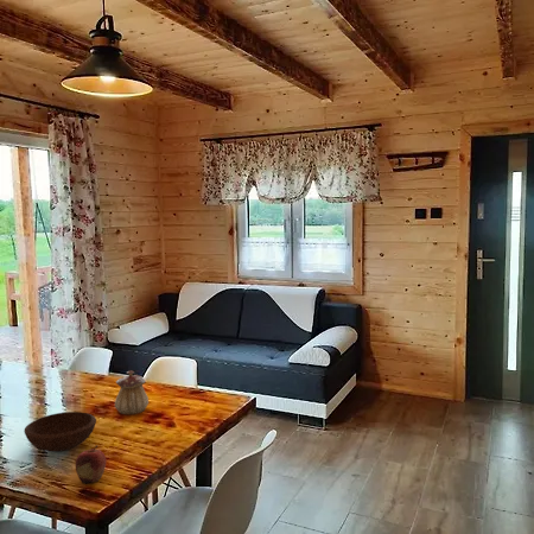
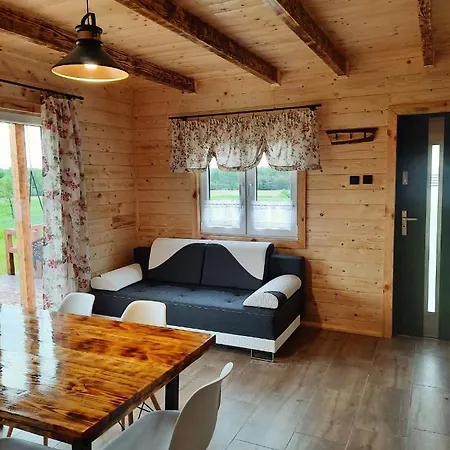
- bowl [23,411,97,453]
- teapot [114,369,150,415]
- fruit [75,444,107,485]
